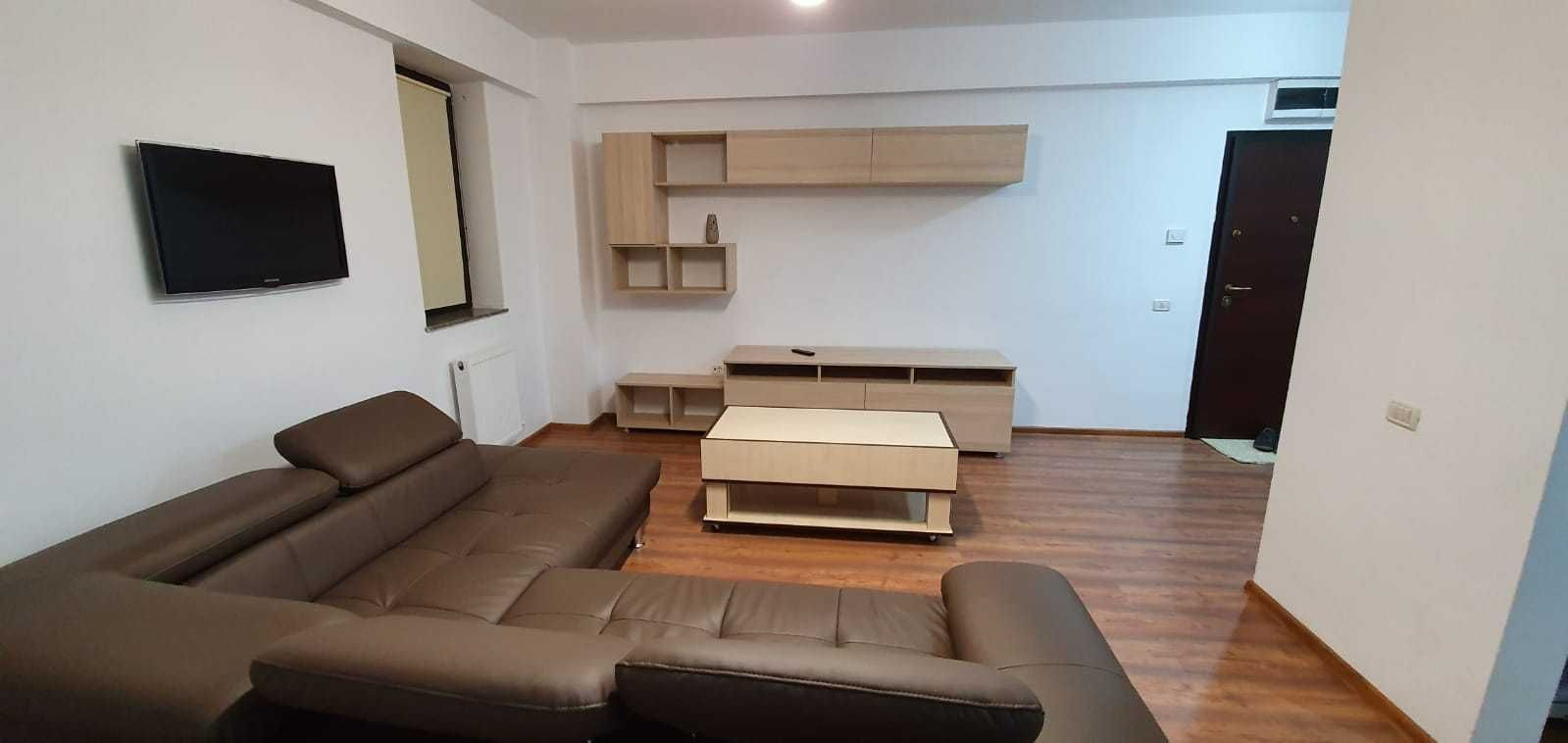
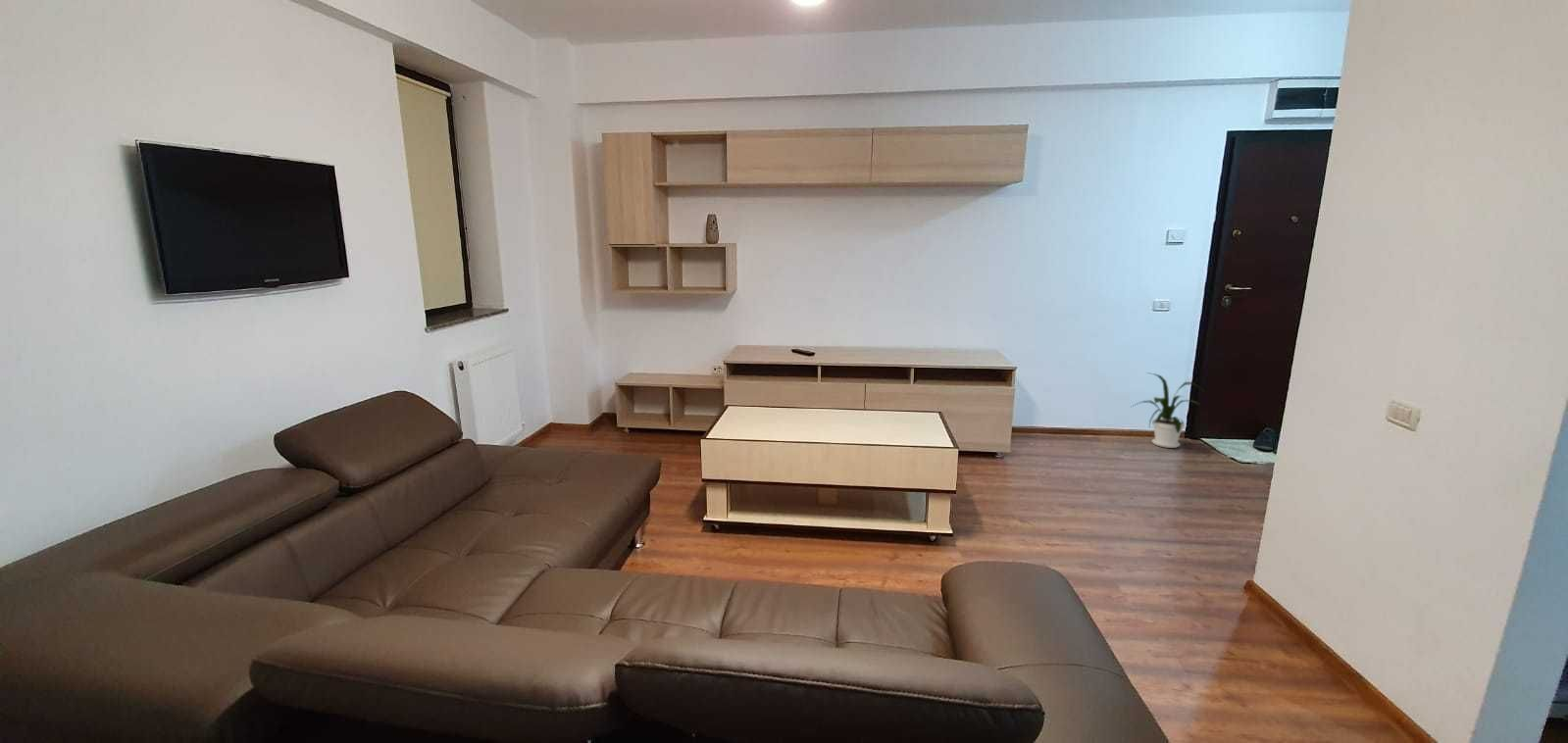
+ house plant [1129,372,1206,449]
